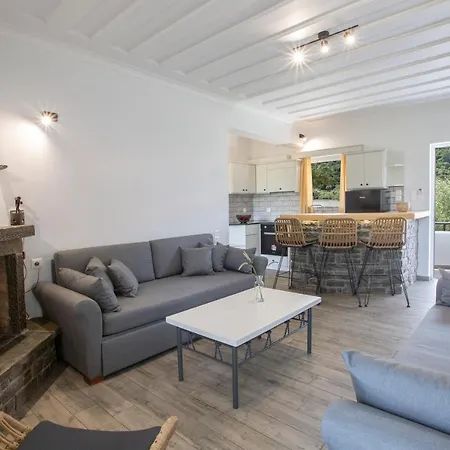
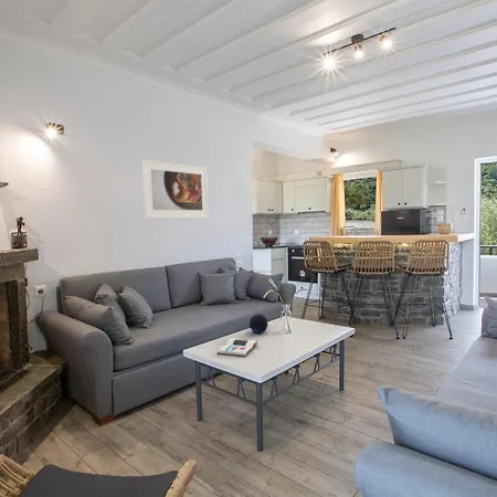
+ book [216,337,258,358]
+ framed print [141,158,210,220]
+ decorative orb [248,314,268,335]
